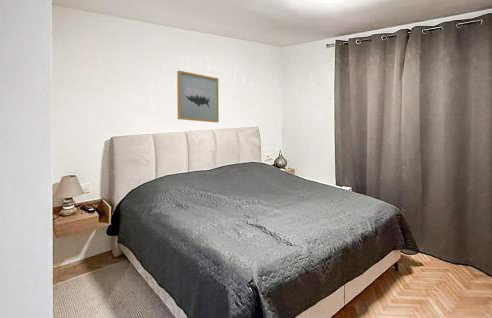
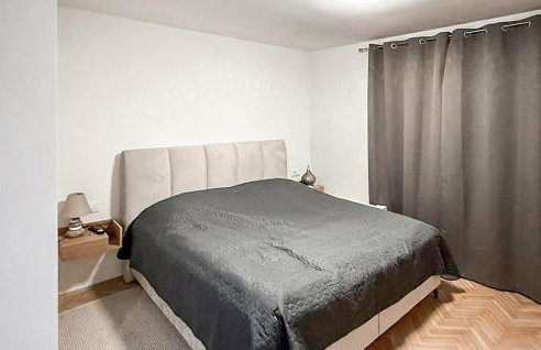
- wall art [176,70,220,123]
